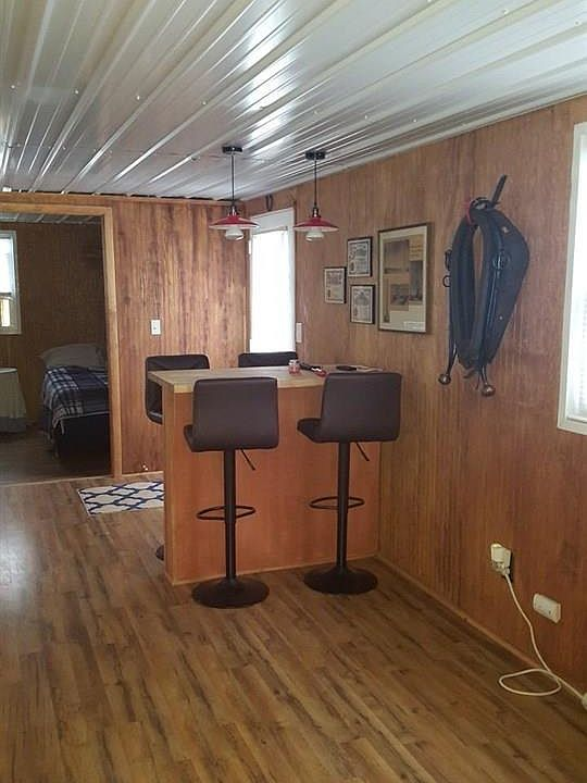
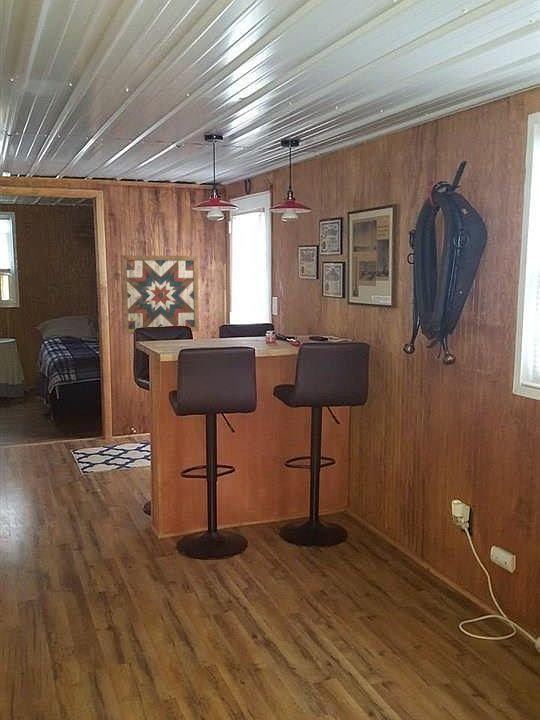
+ wall art [120,254,200,335]
